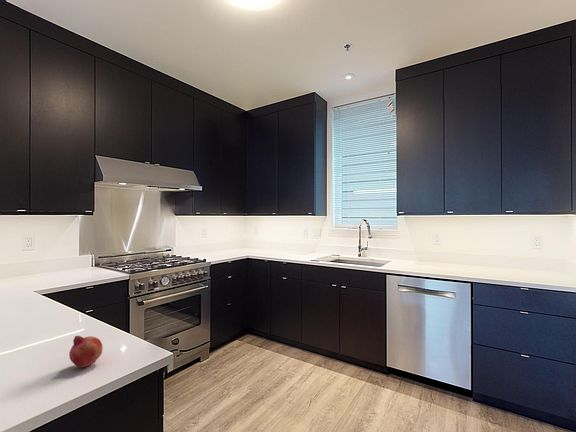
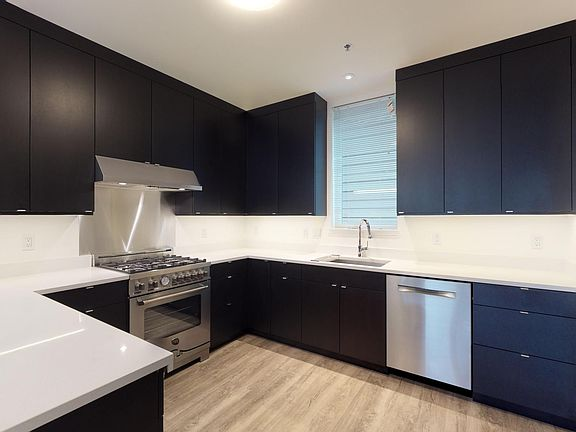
- fruit [68,335,104,368]
